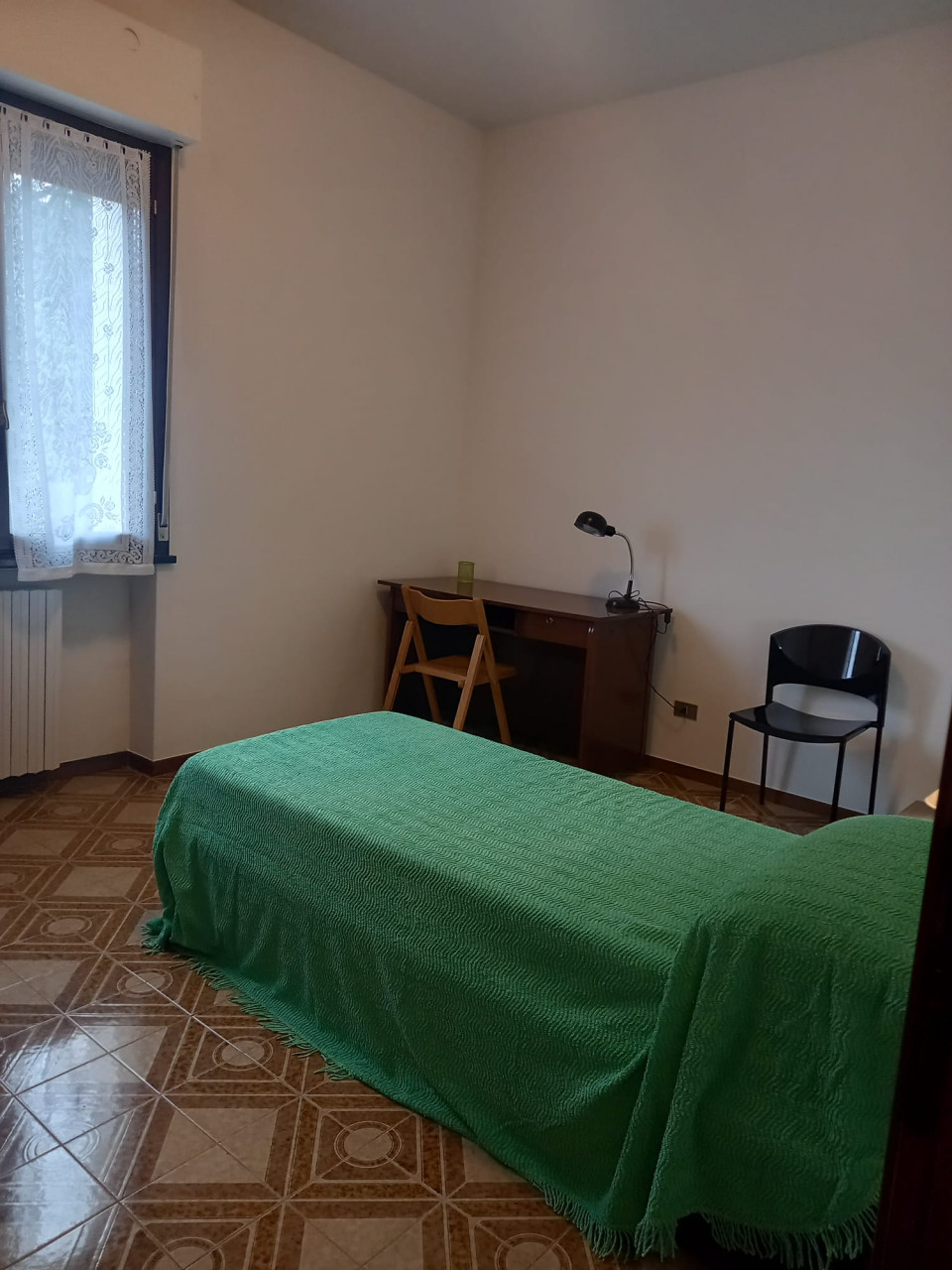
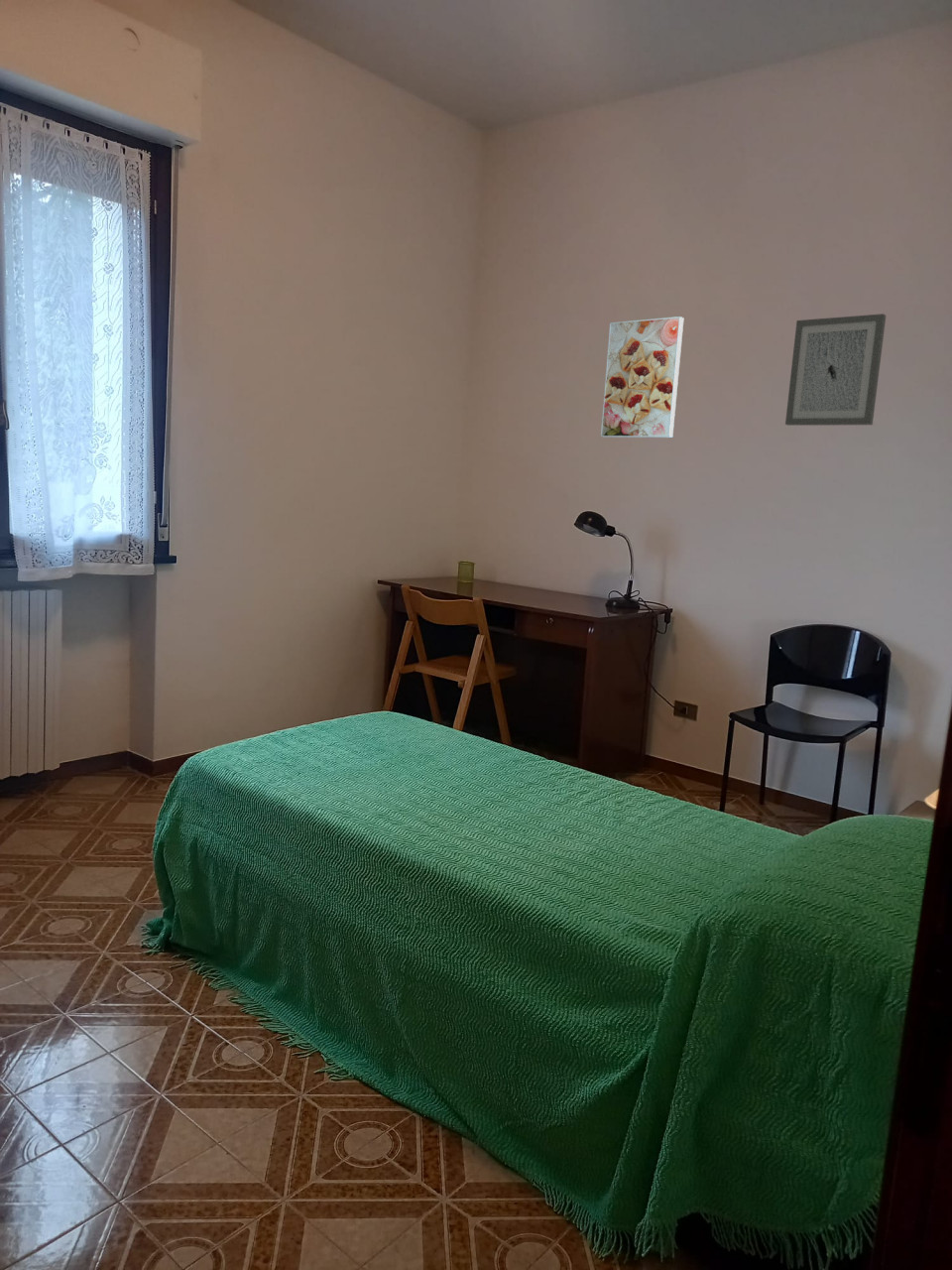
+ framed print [600,316,684,439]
+ wall art [784,313,887,427]
